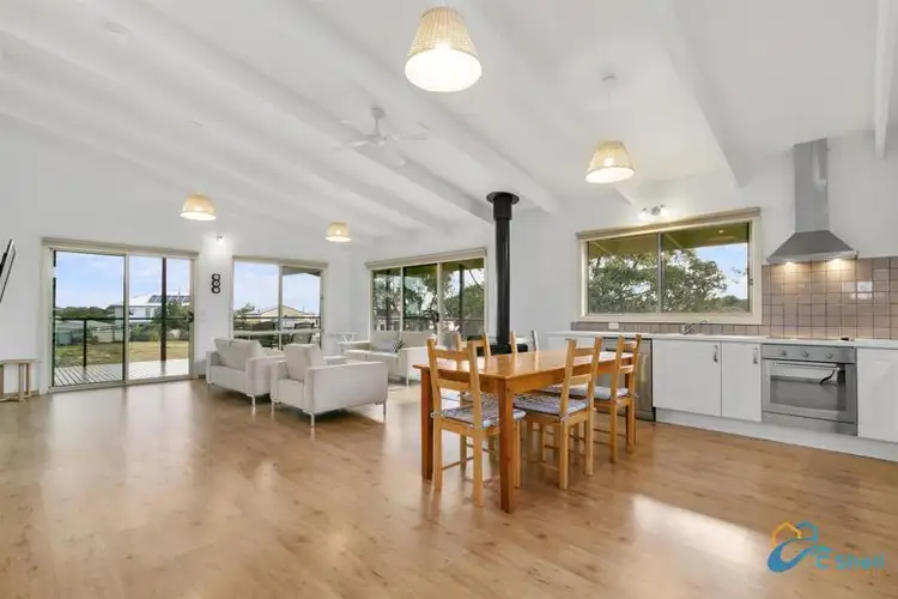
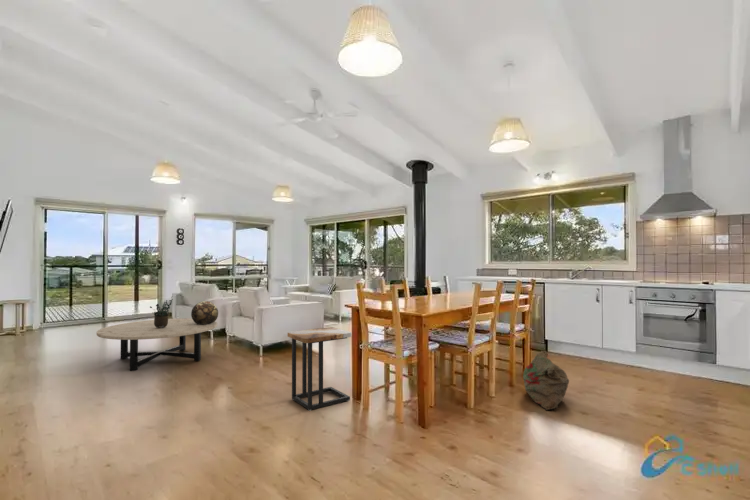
+ potted plant [149,295,174,328]
+ bag [522,350,570,411]
+ coffee table [95,317,218,372]
+ side table [287,326,353,412]
+ decorative sphere [190,300,219,325]
